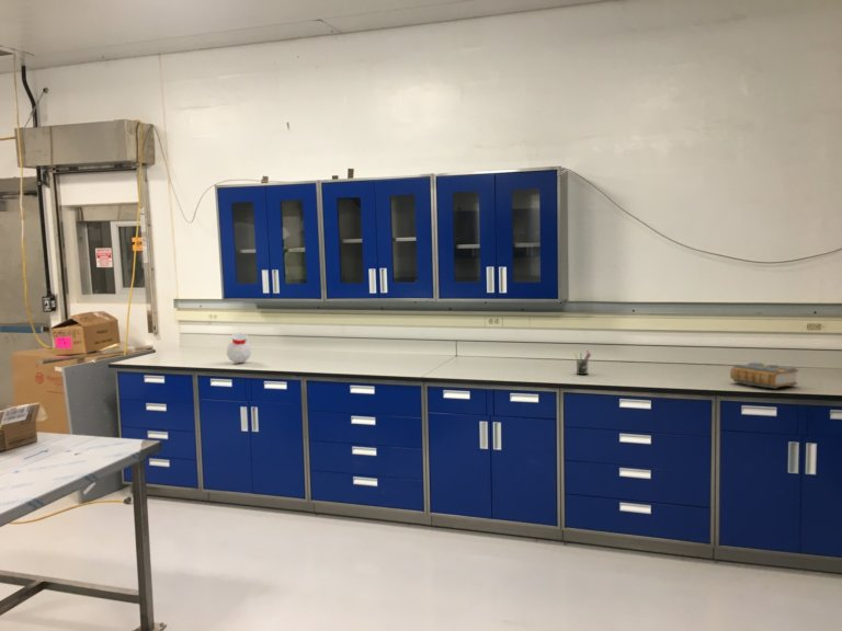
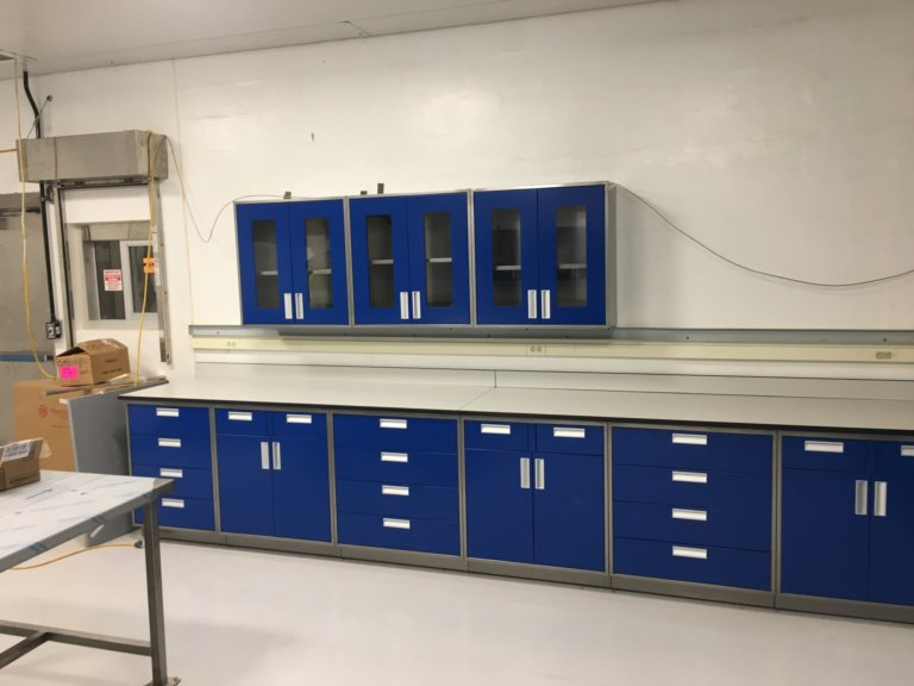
- book [729,362,799,389]
- pen holder [572,349,592,376]
- jar [225,332,252,365]
